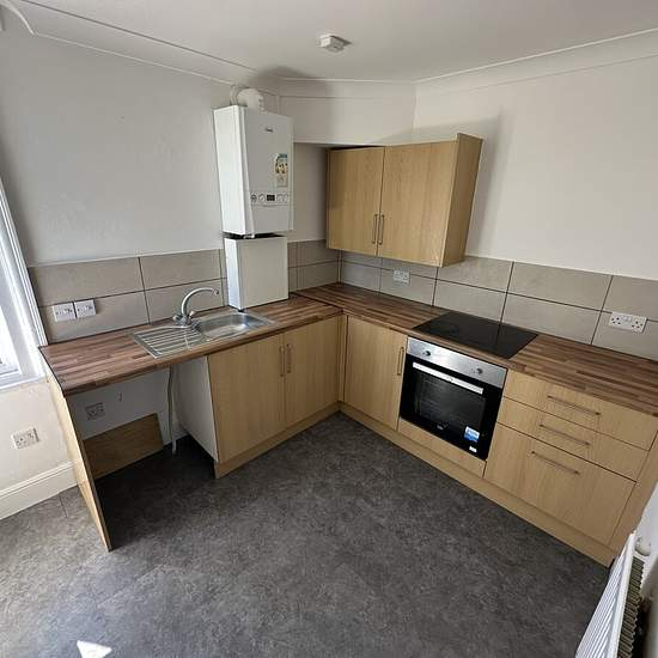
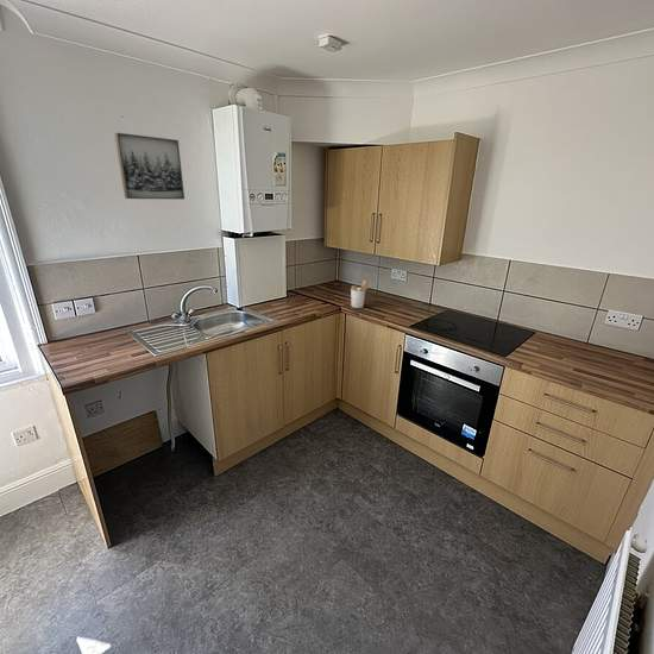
+ utensil holder [350,279,372,309]
+ wall art [113,132,185,201]
